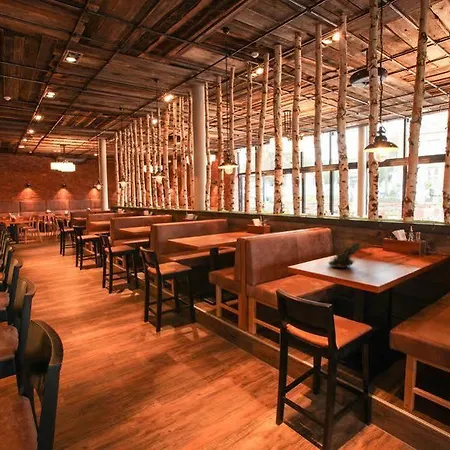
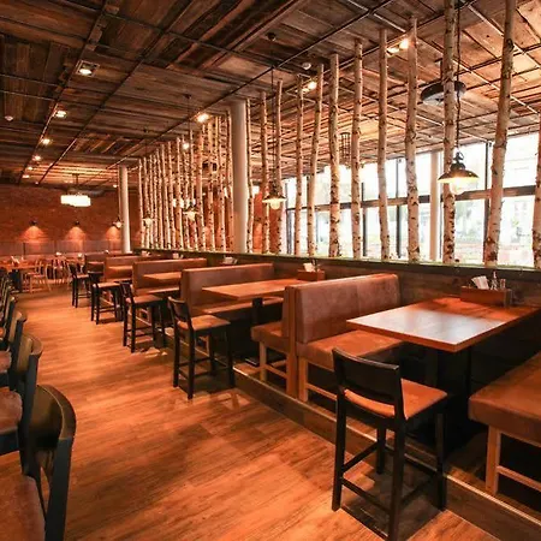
- succulent plant [327,239,363,270]
